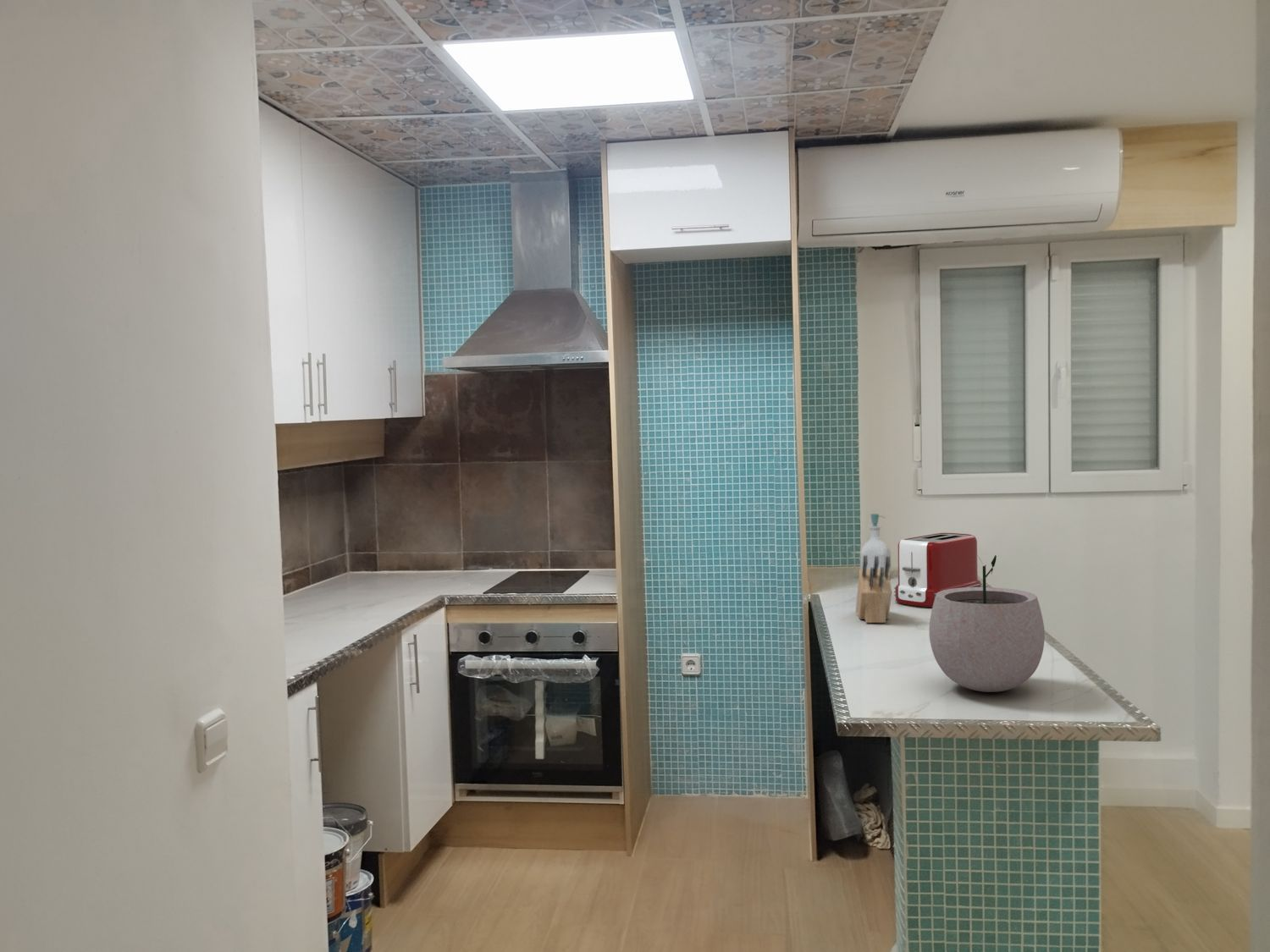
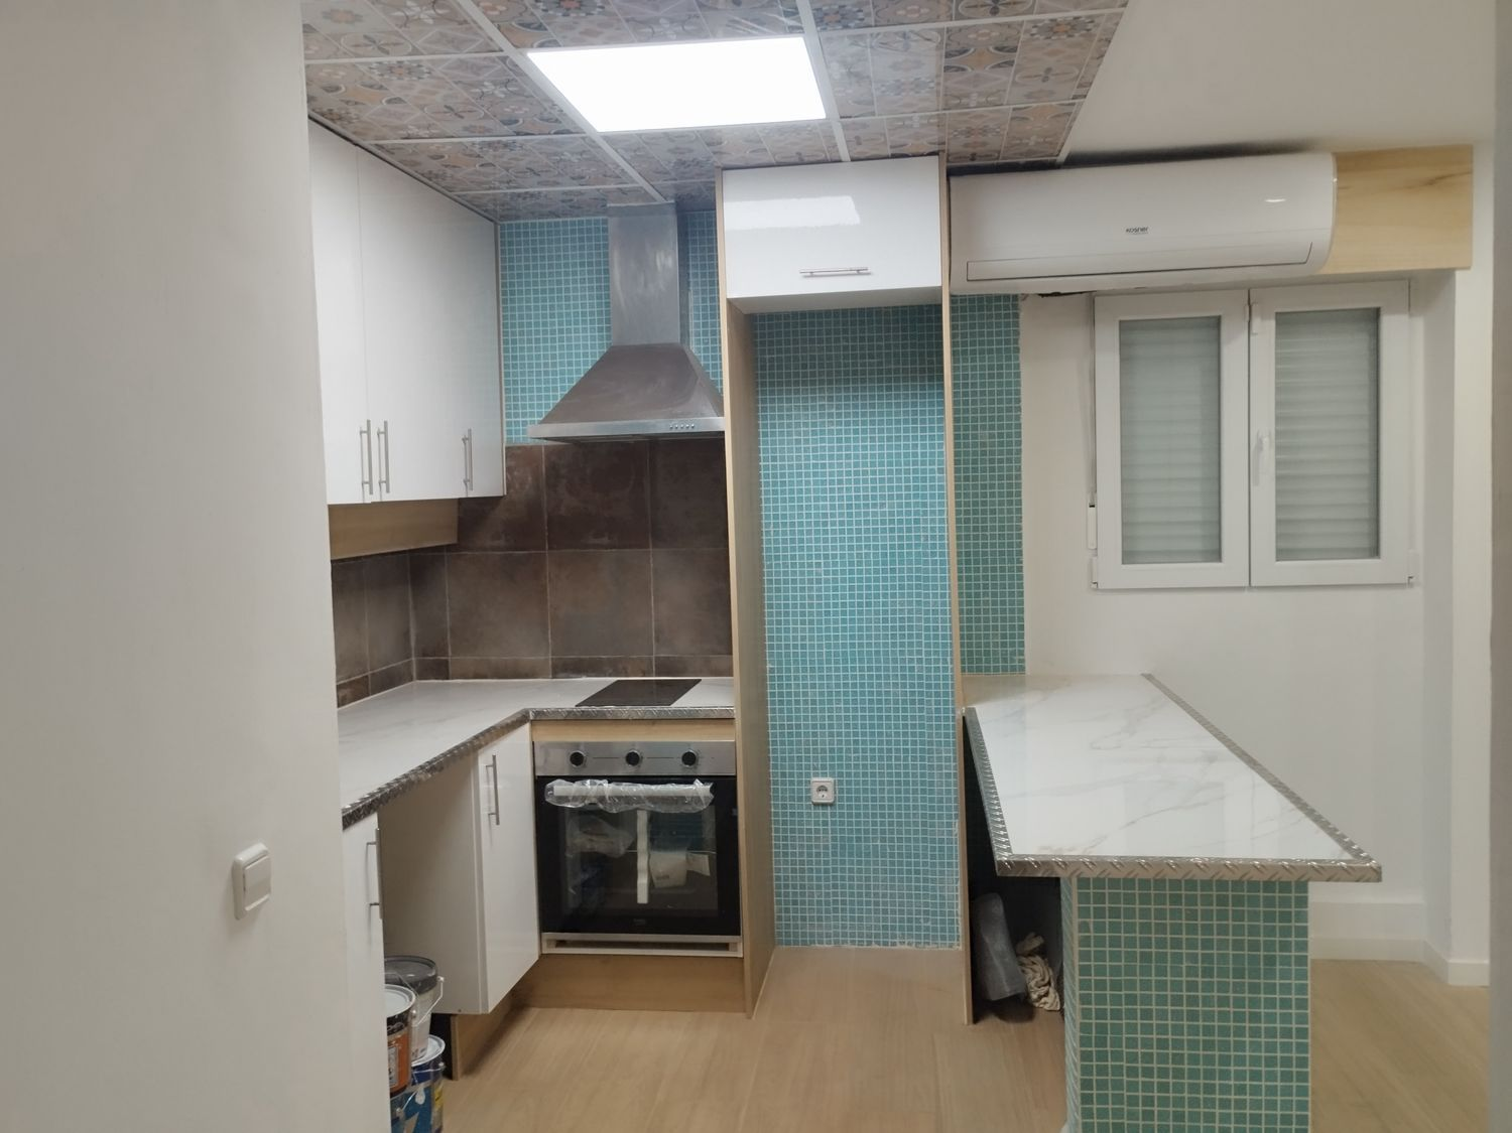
- knife block [855,555,892,624]
- plant pot [929,553,1046,693]
- toaster [893,532,983,608]
- soap bottle [859,513,892,575]
